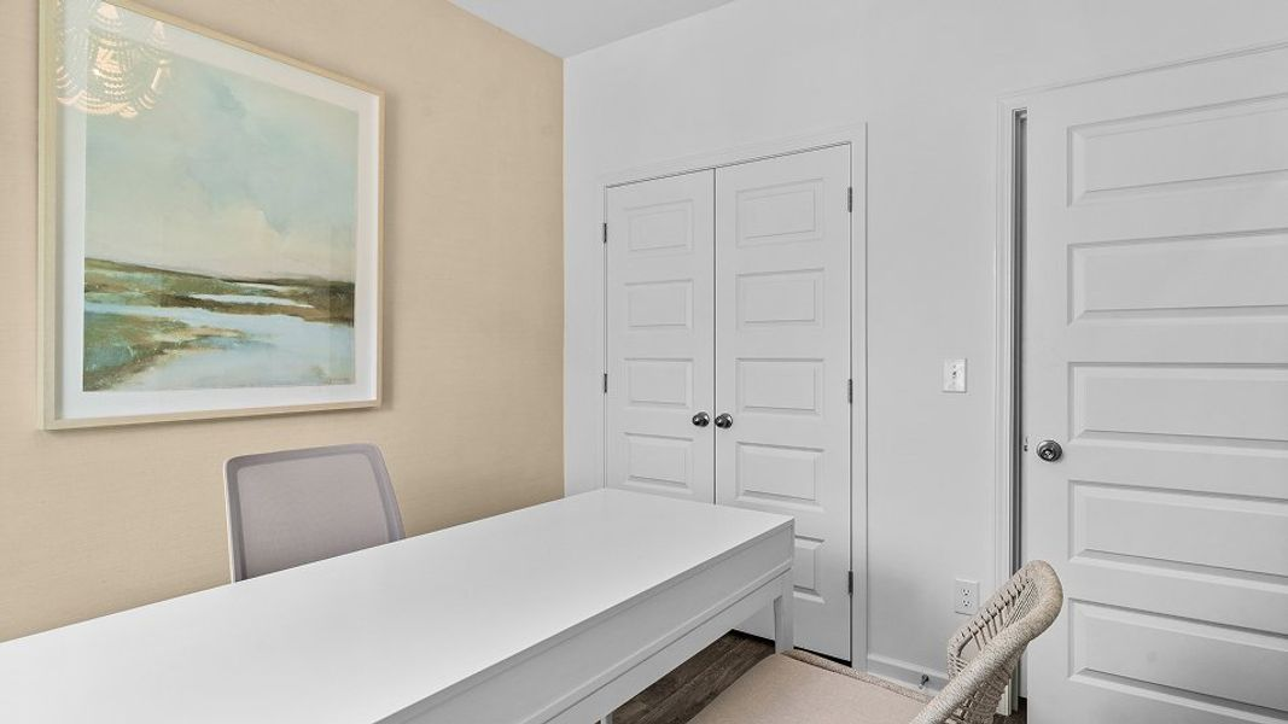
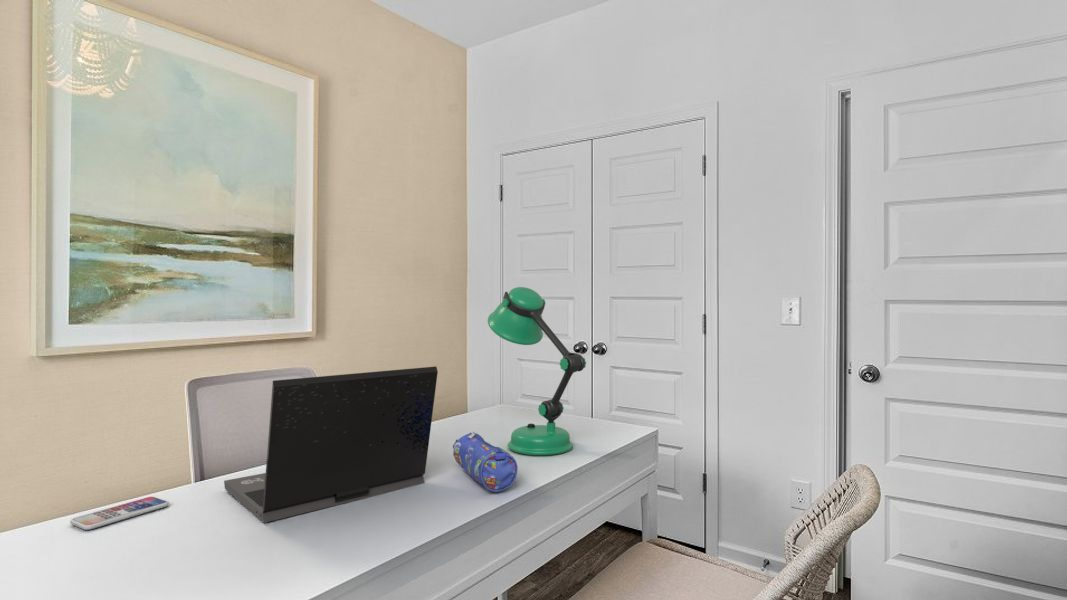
+ smartphone [69,496,170,531]
+ laptop [223,365,439,524]
+ desk lamp [487,286,587,456]
+ pencil case [452,430,518,493]
